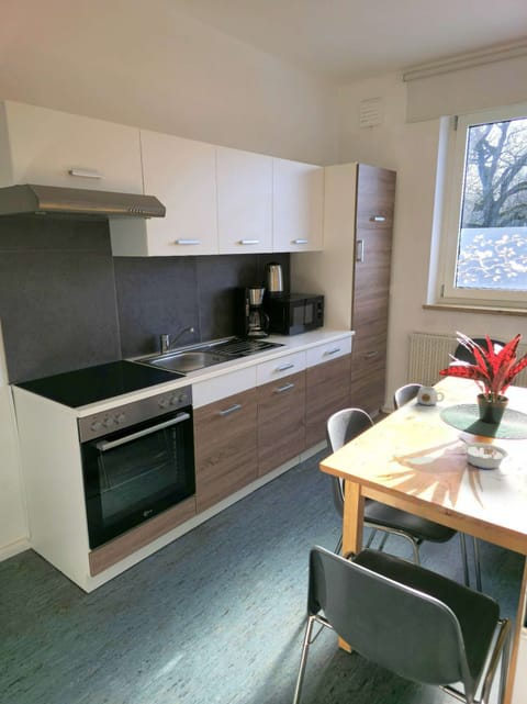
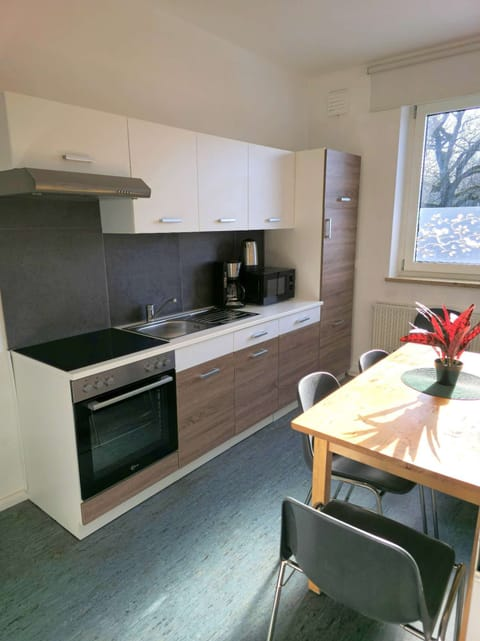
- mug [416,385,445,406]
- legume [458,437,509,470]
